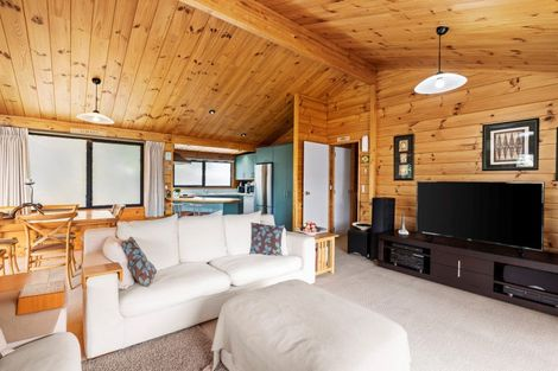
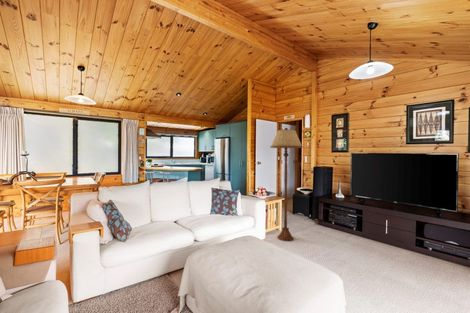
+ floor lamp [269,127,304,242]
